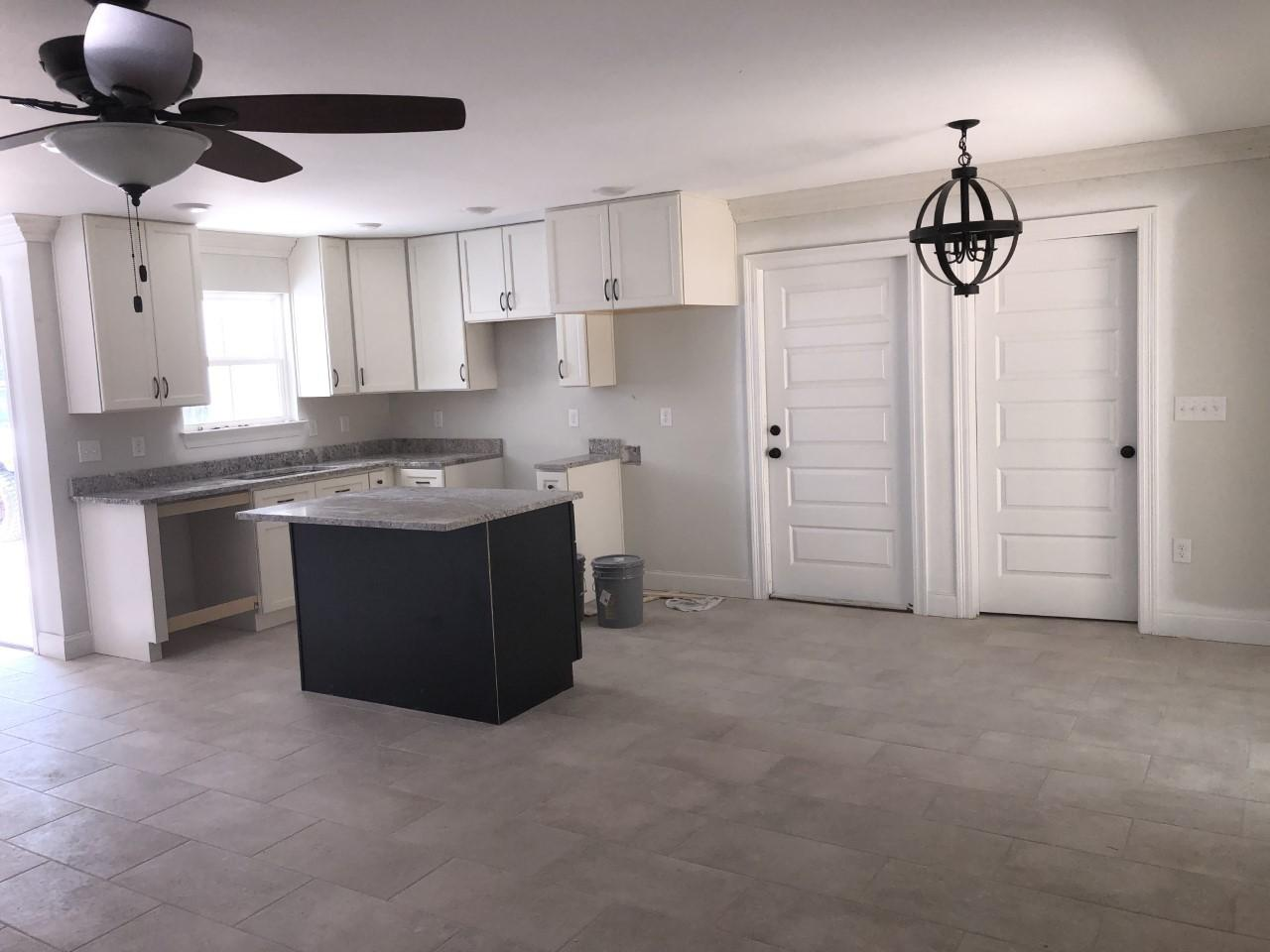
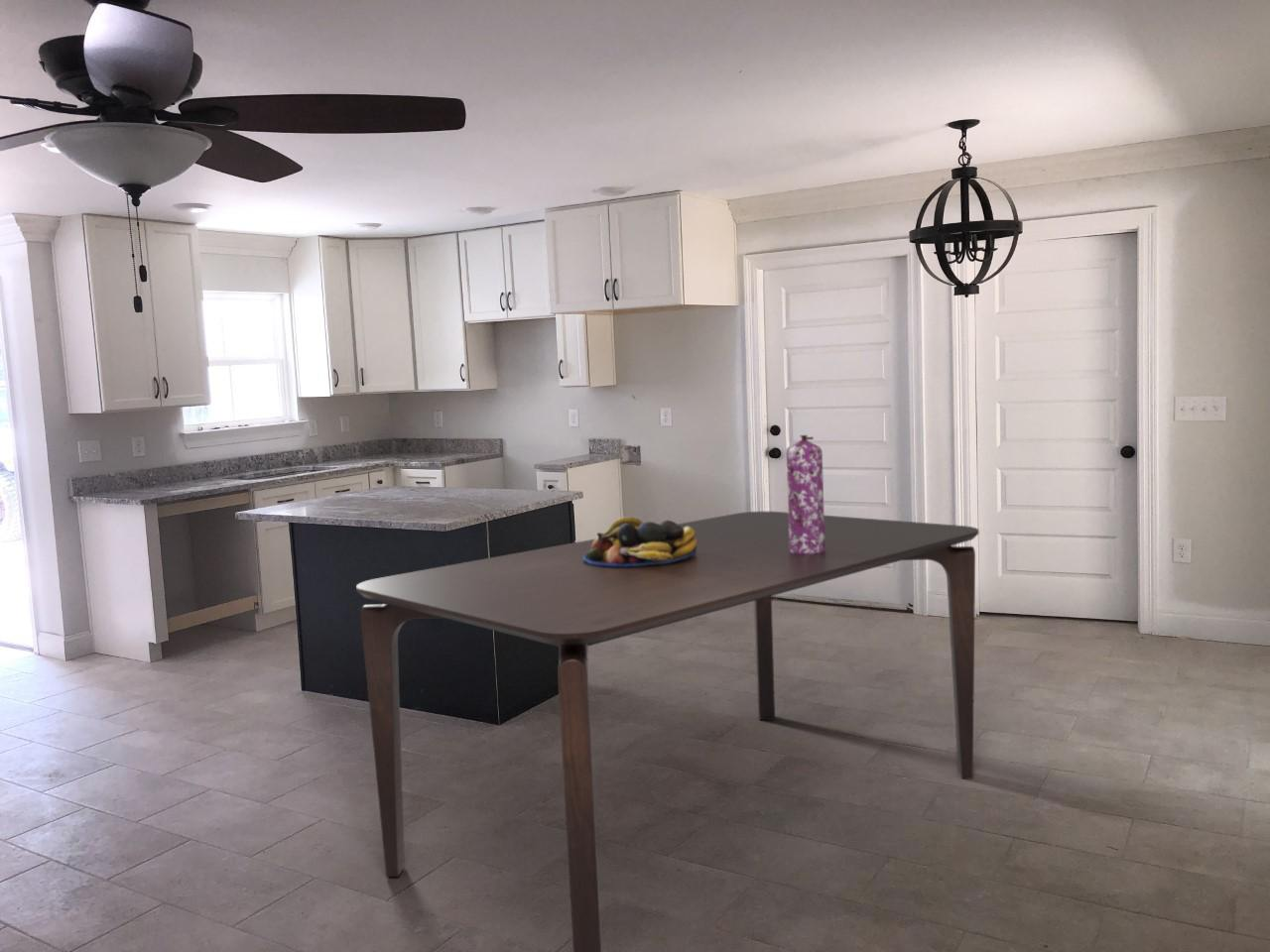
+ fruit bowl [583,516,698,567]
+ gas cylinder [786,434,826,553]
+ dining table [355,511,980,952]
